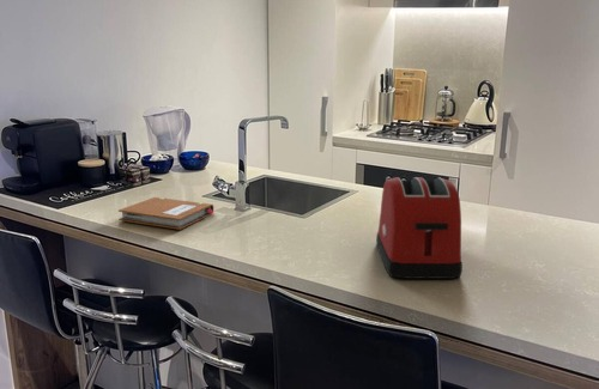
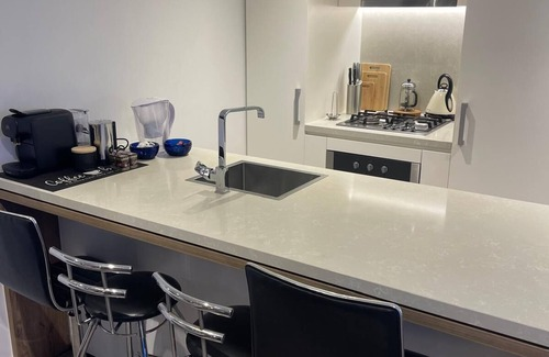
- notebook [117,196,214,231]
- toaster [375,176,464,280]
